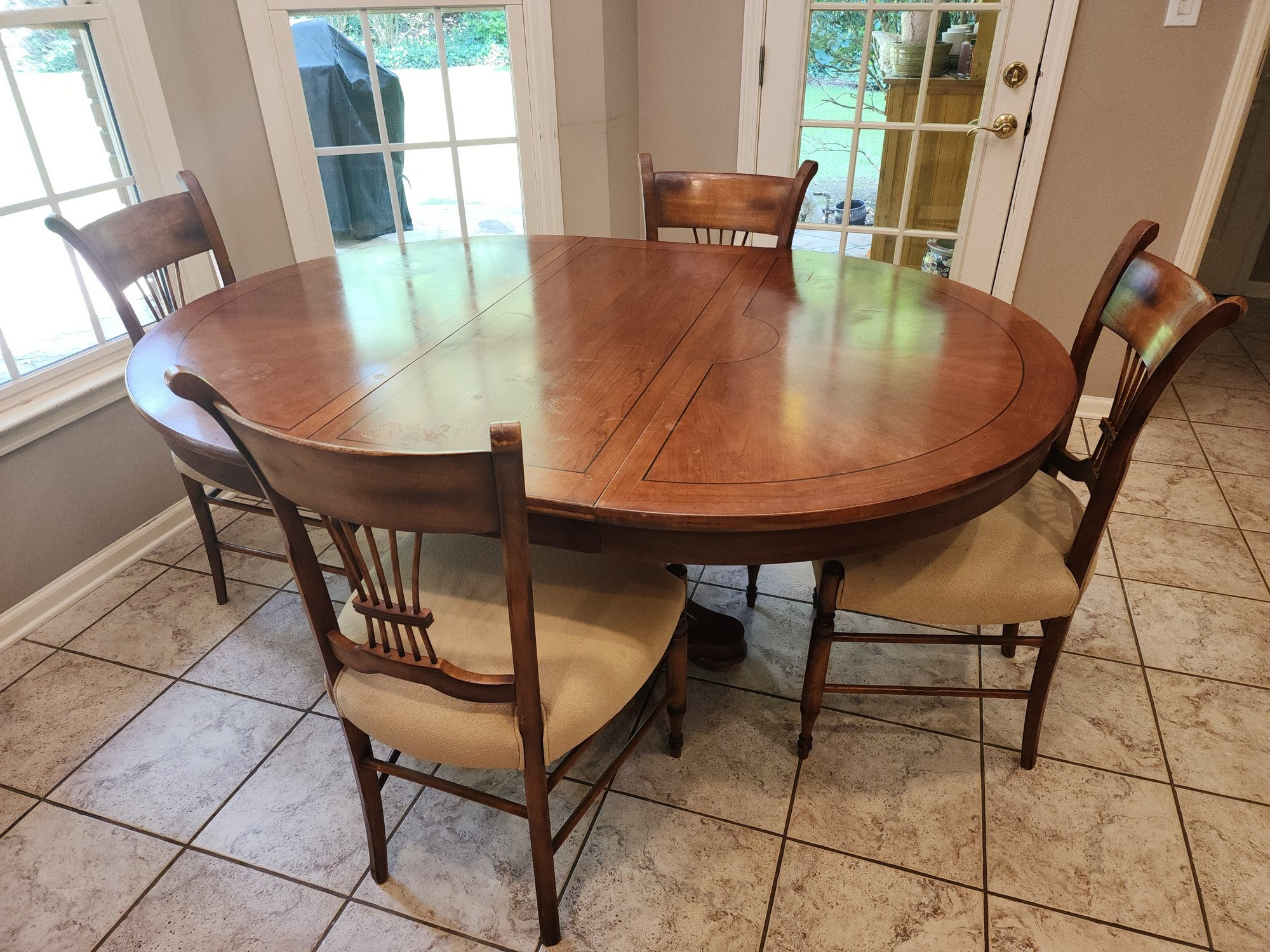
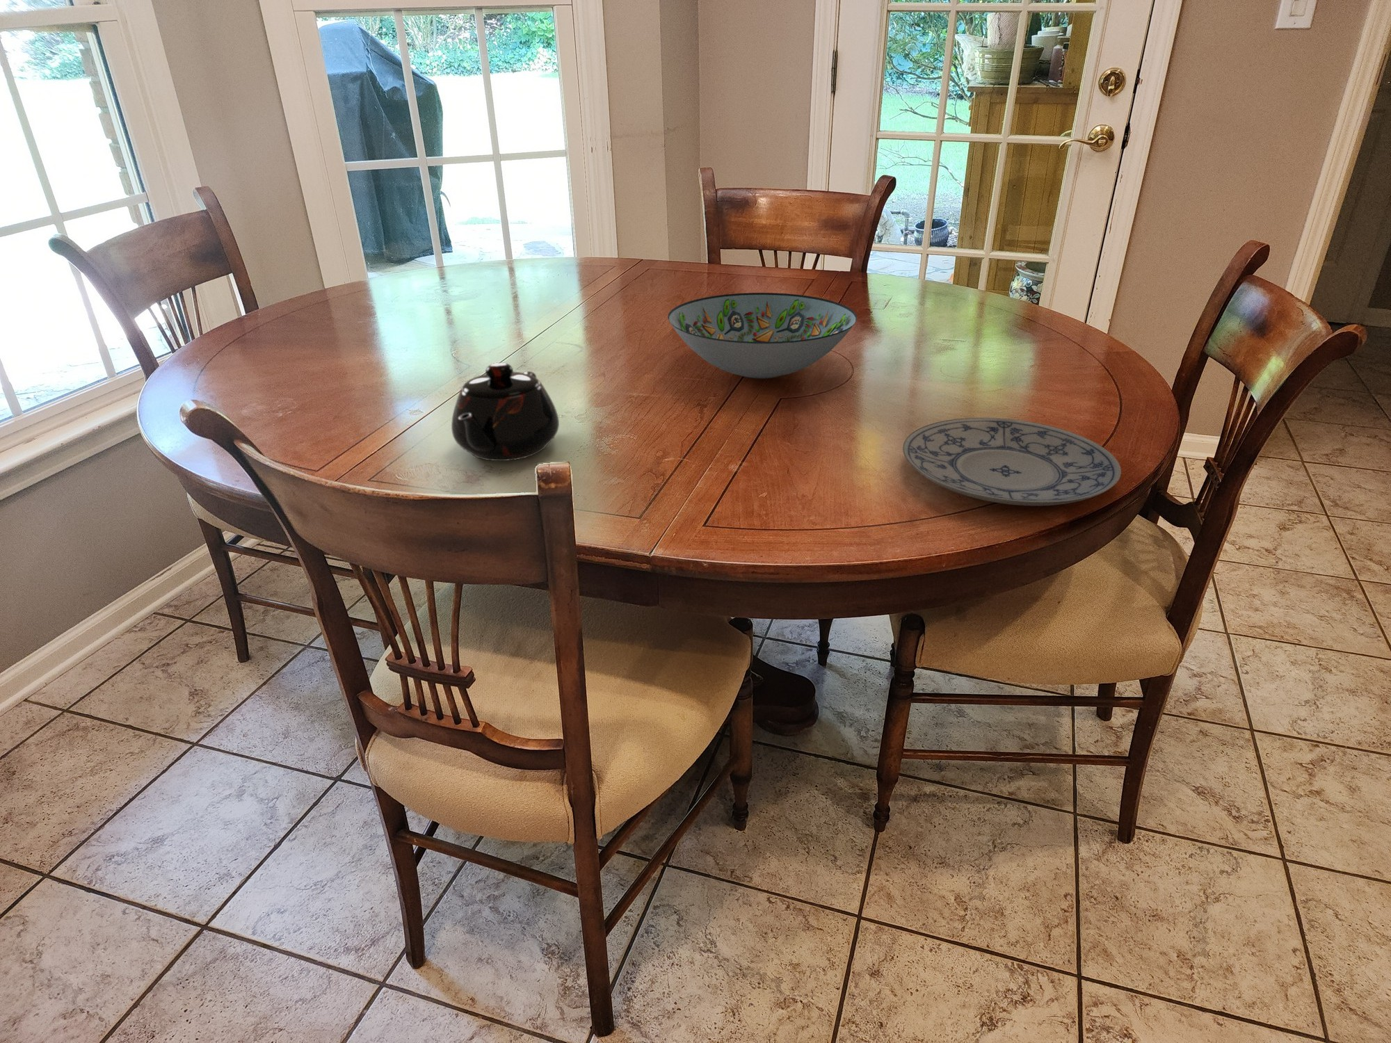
+ teapot [450,363,560,461]
+ decorative bowl [667,293,858,379]
+ plate [903,417,1122,506]
